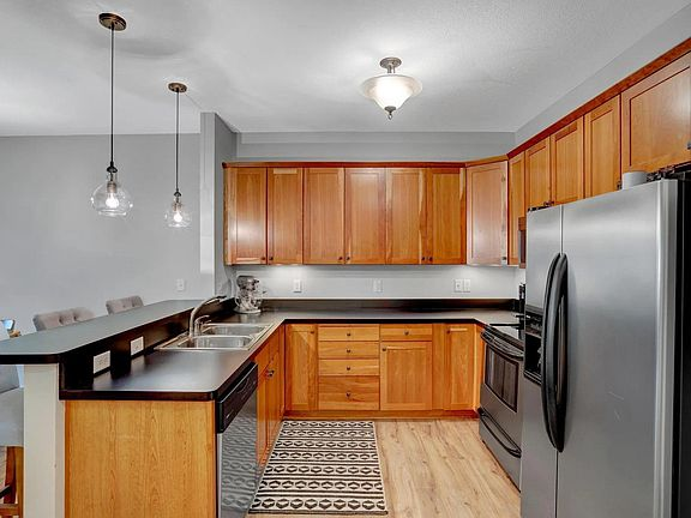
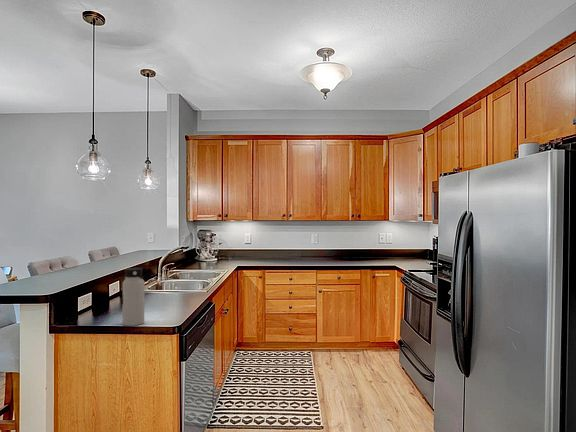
+ water bottle [121,267,146,327]
